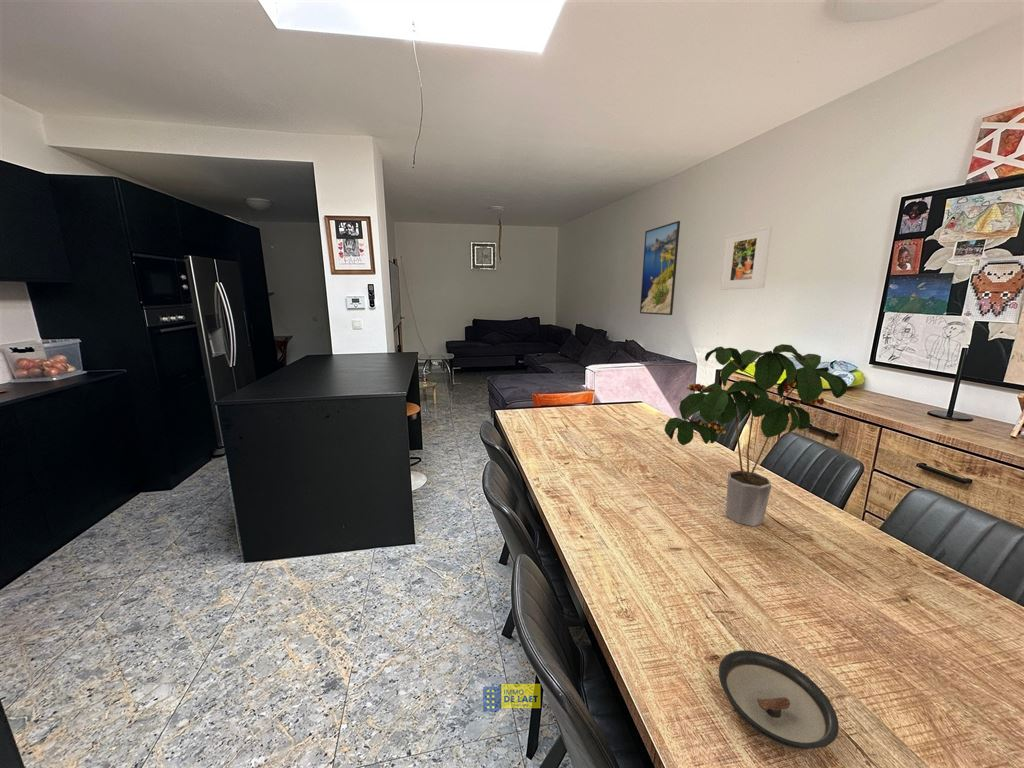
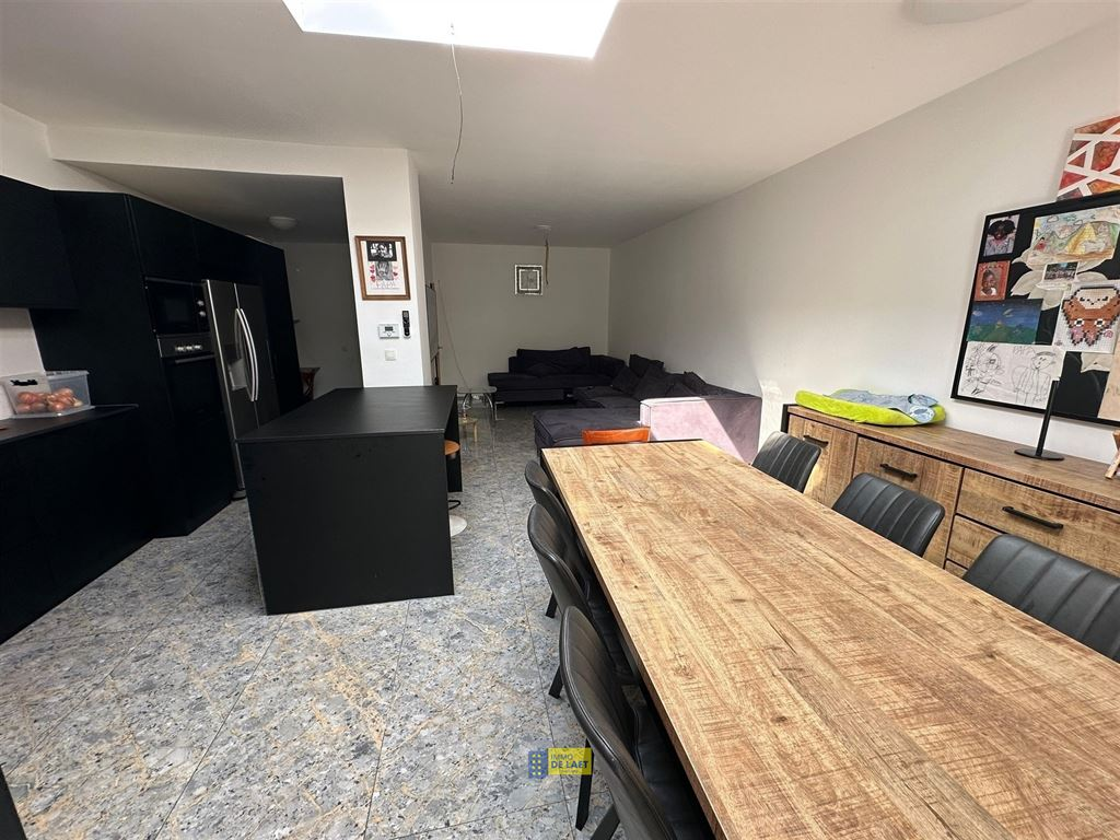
- saucer [718,649,840,750]
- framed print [639,220,681,316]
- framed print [719,224,773,291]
- potted plant [663,343,849,527]
